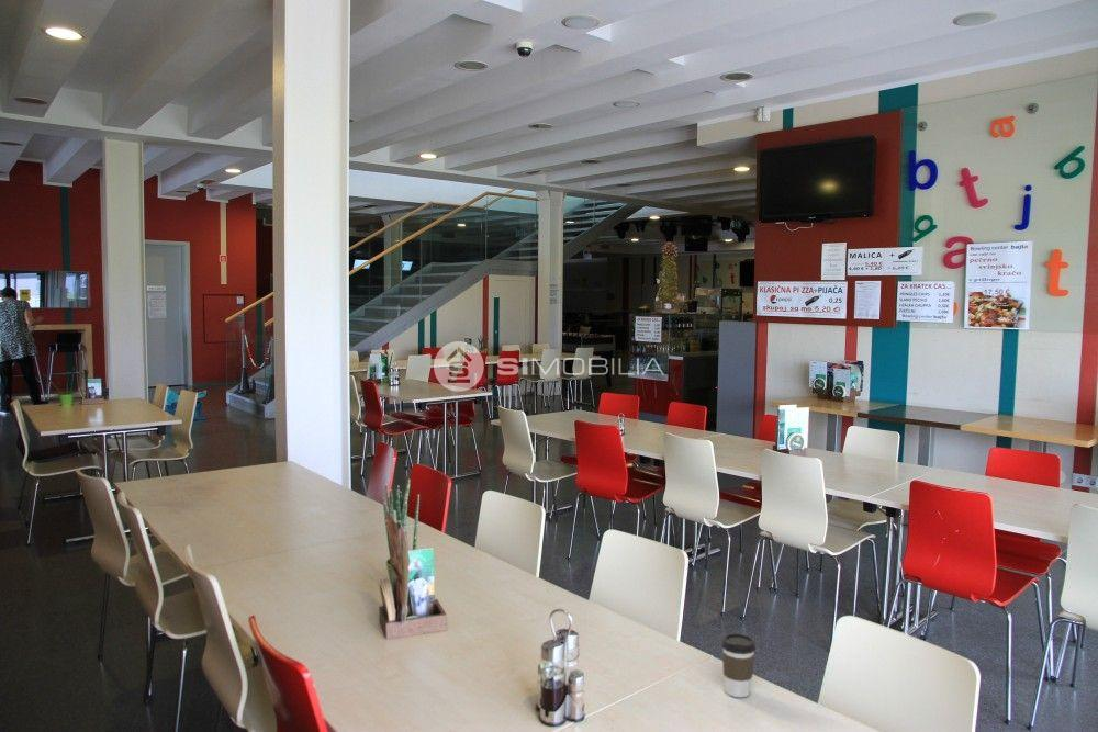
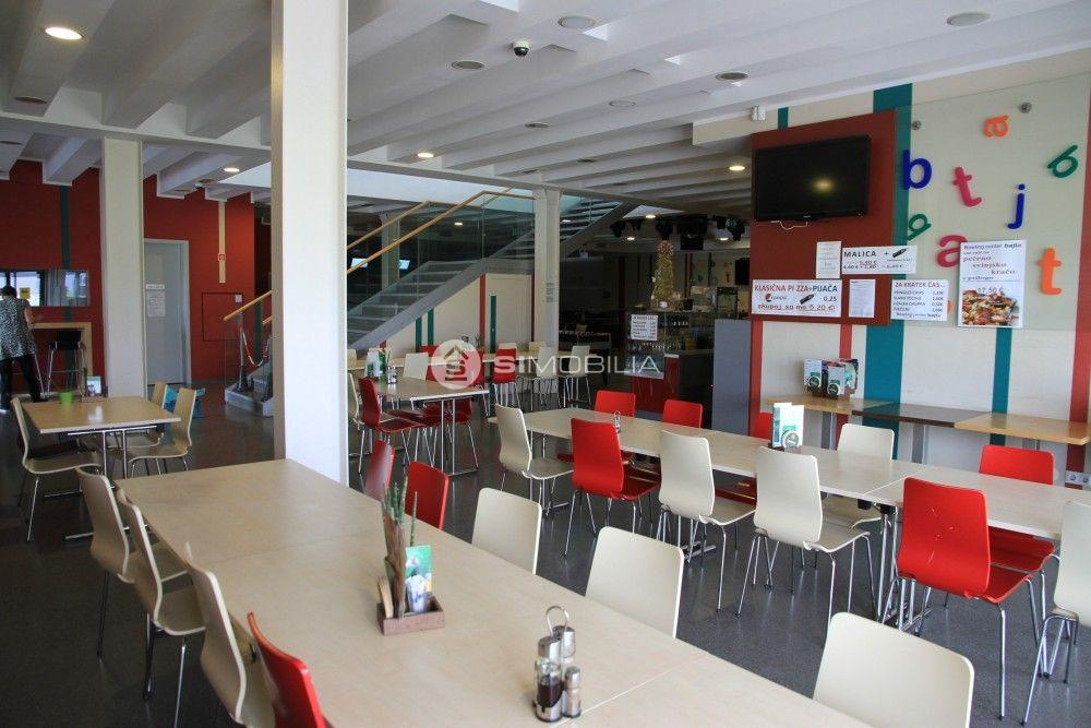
- coffee cup [720,632,757,699]
